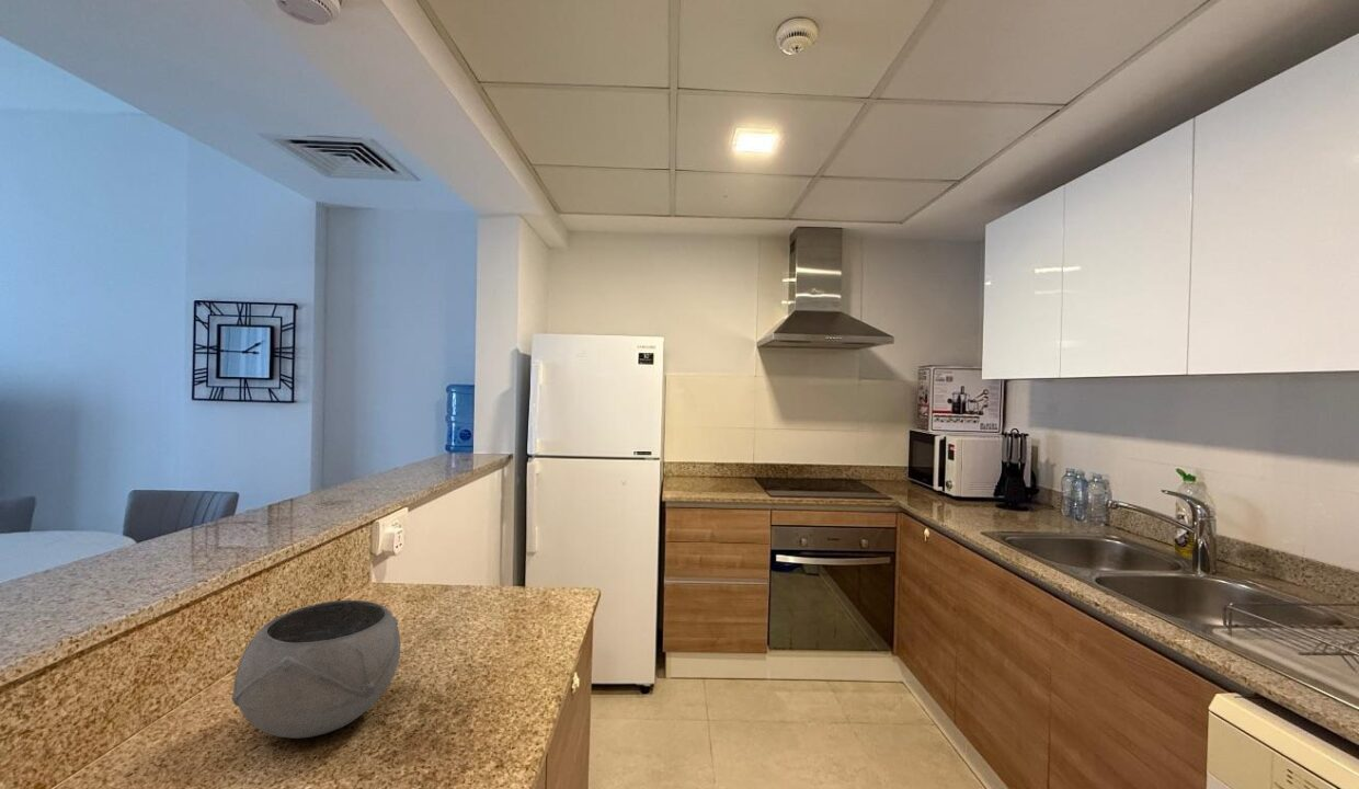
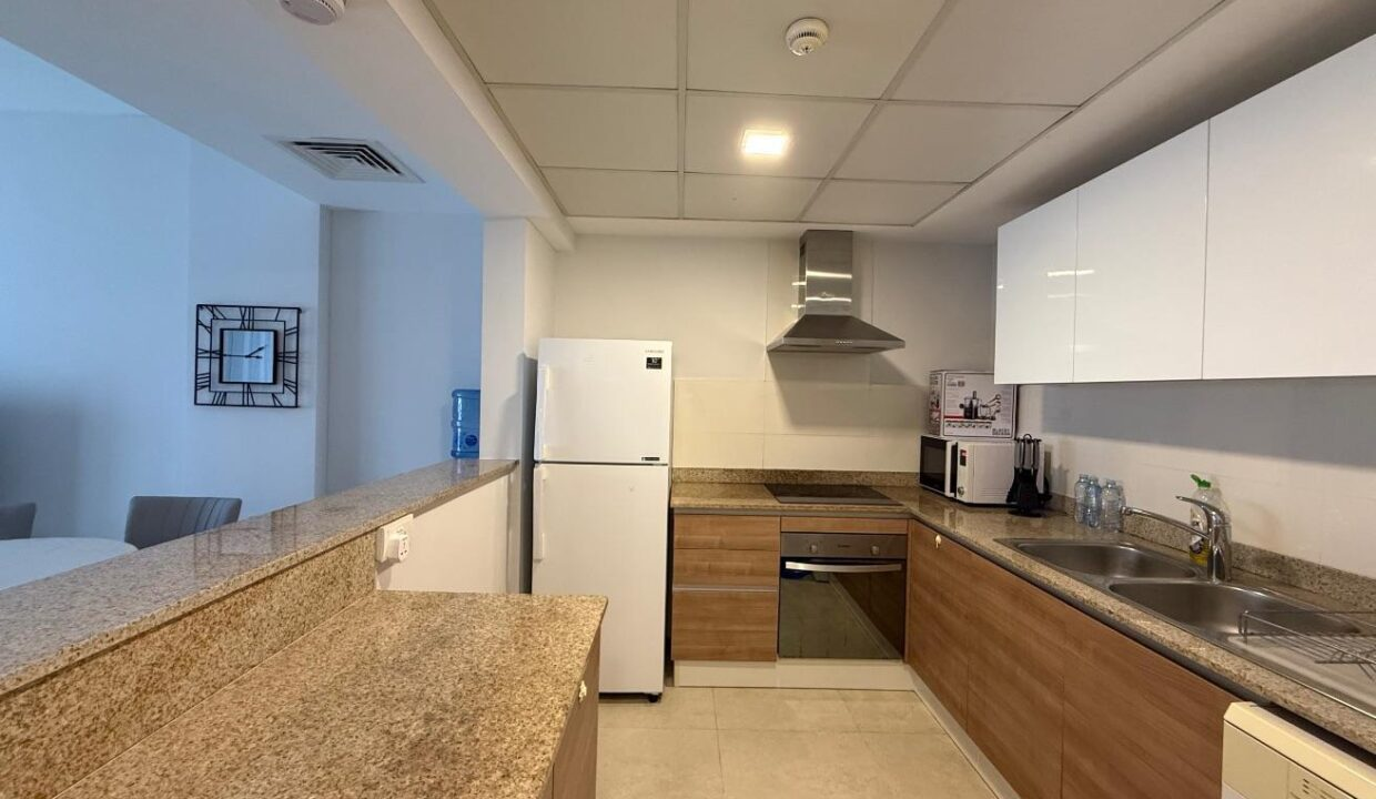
- bowl [230,598,402,740]
